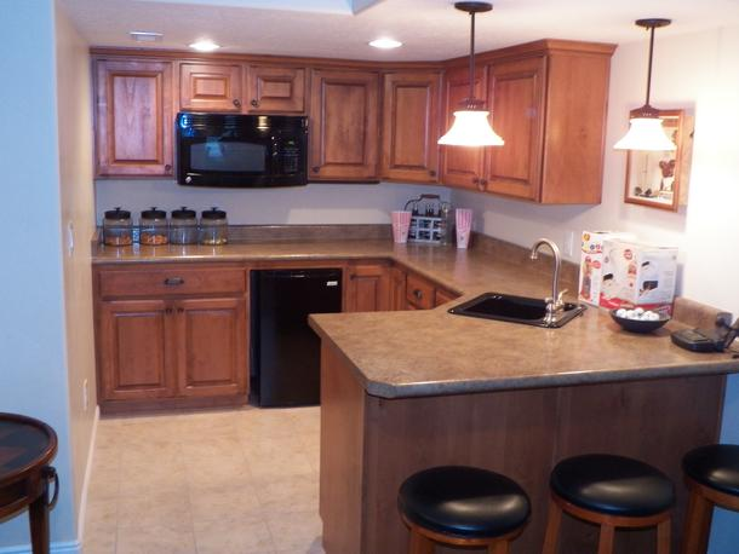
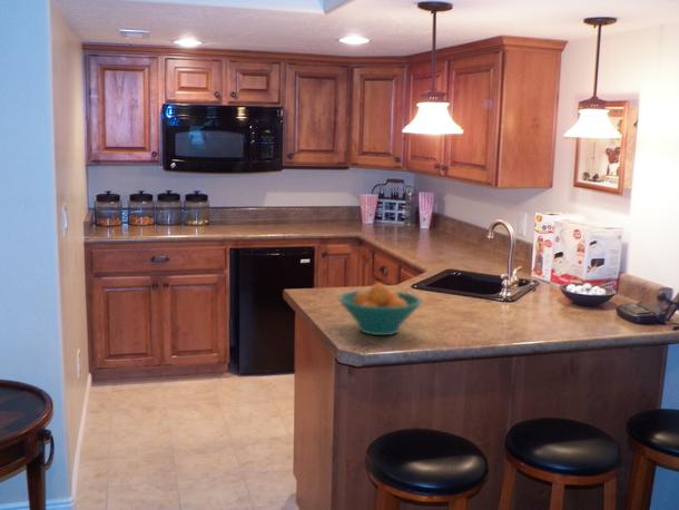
+ fruit bowl [337,283,423,336]
